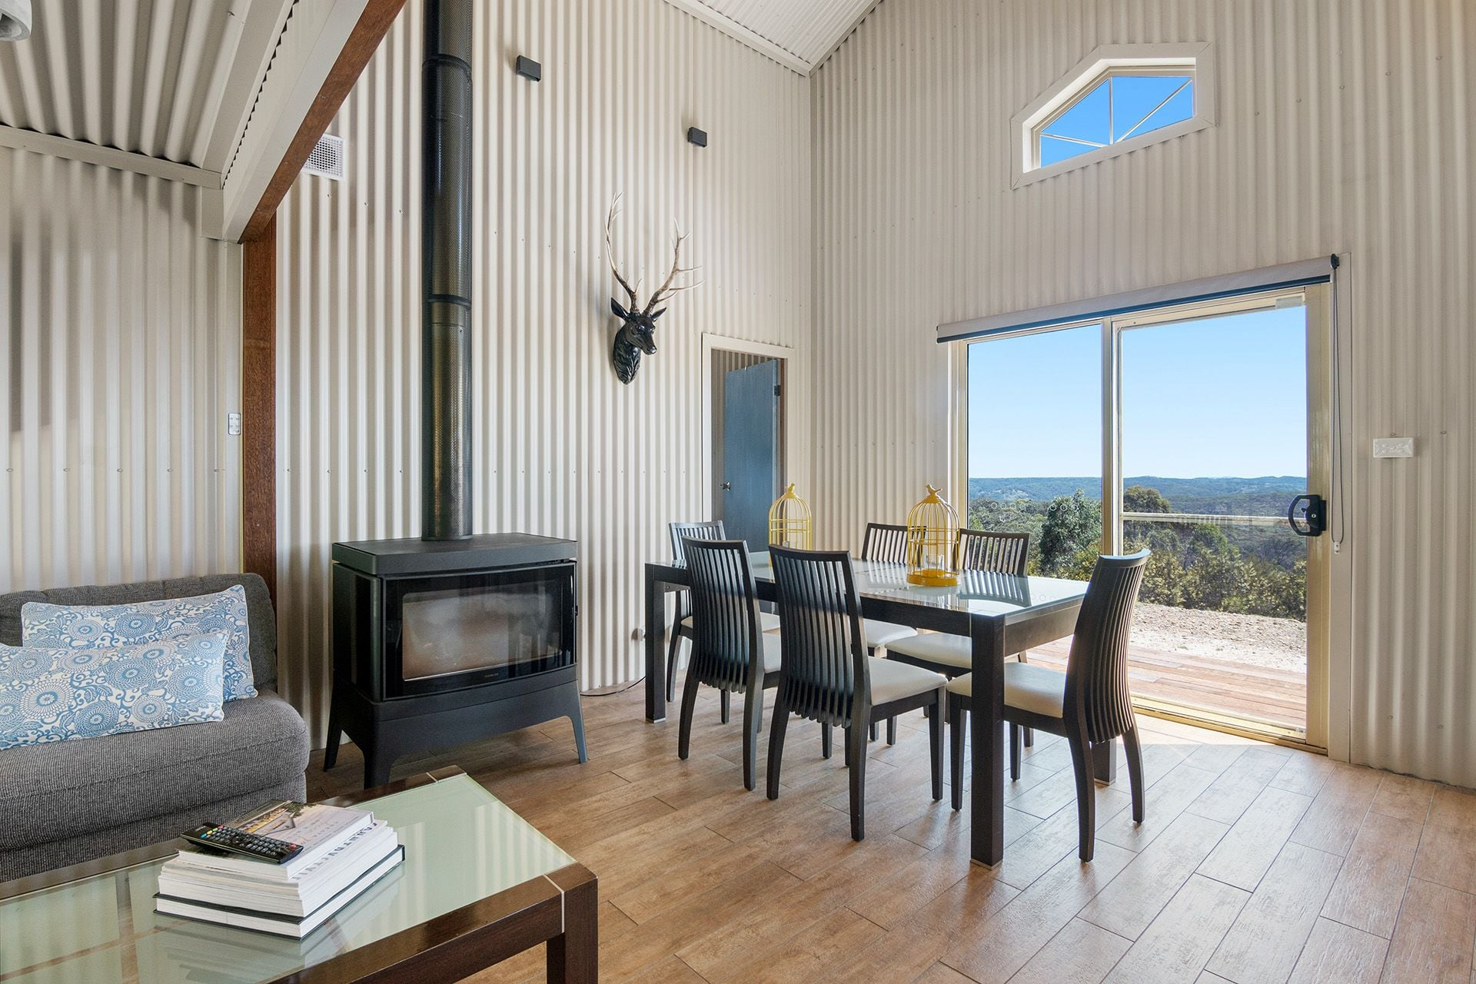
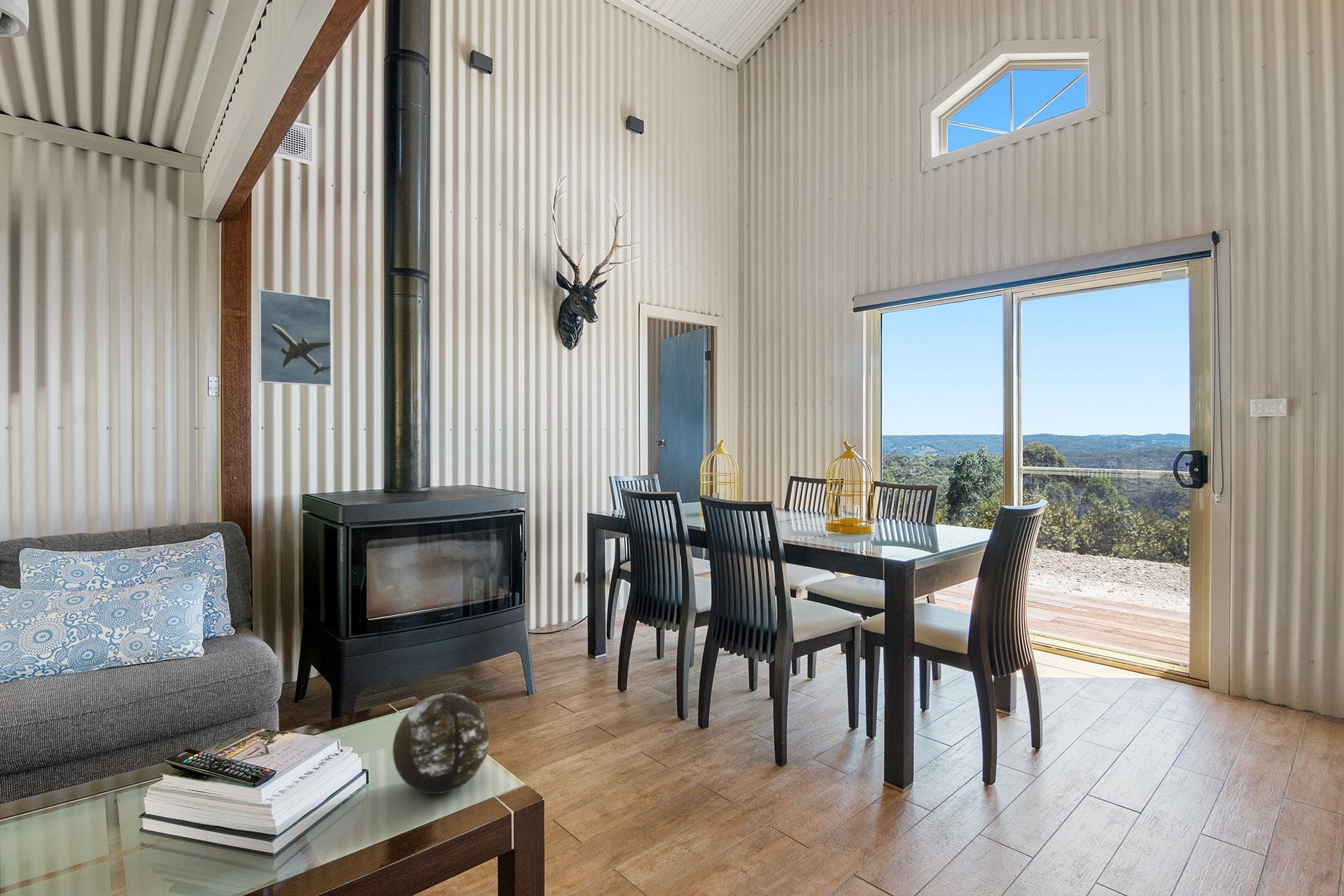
+ decorative orb [392,692,491,794]
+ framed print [258,288,332,387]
